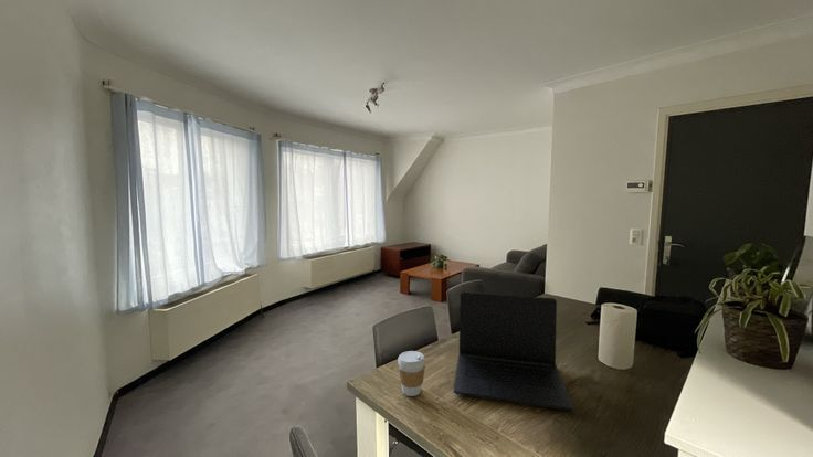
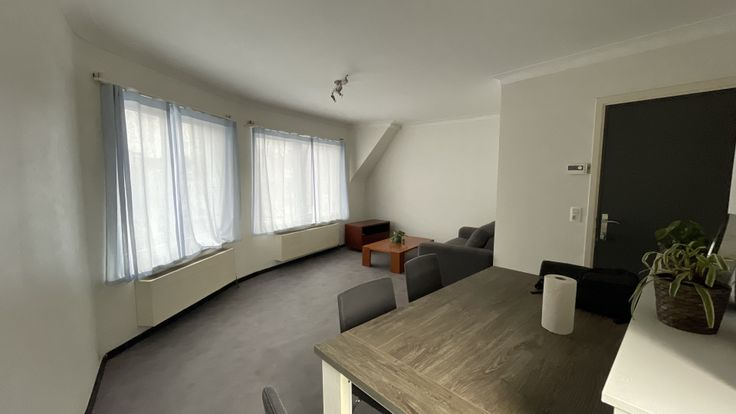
- coffee cup [397,350,426,397]
- laptop [453,291,574,412]
